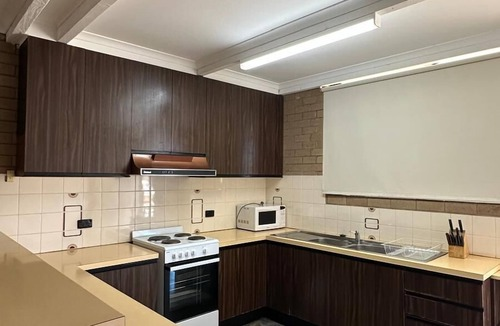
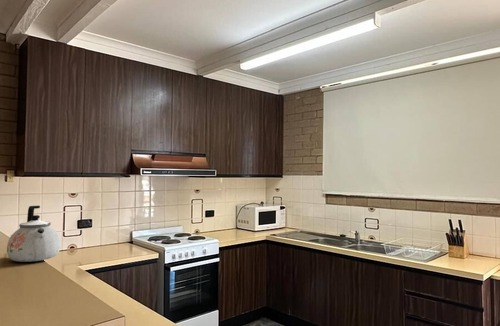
+ kettle [6,205,62,263]
